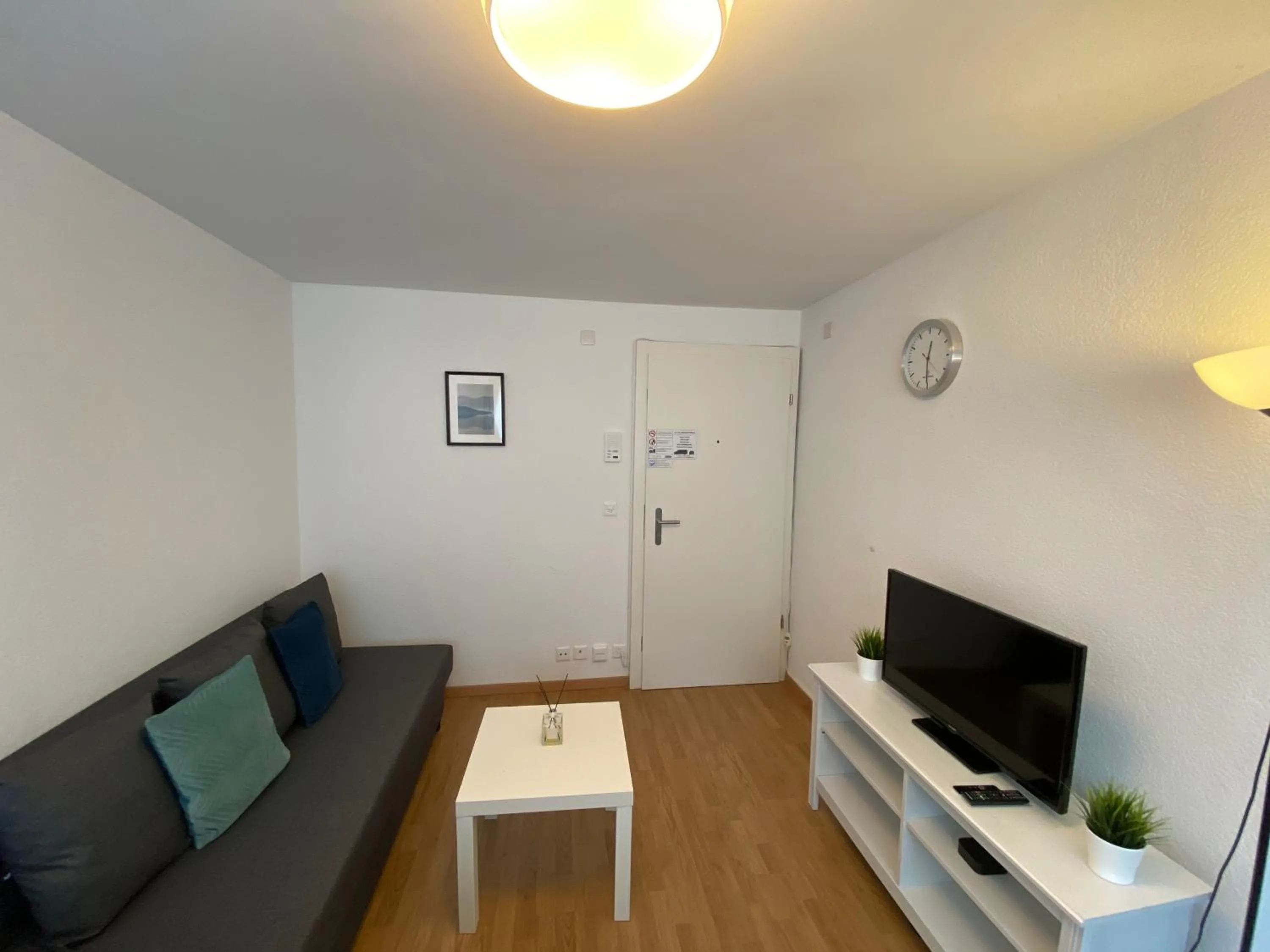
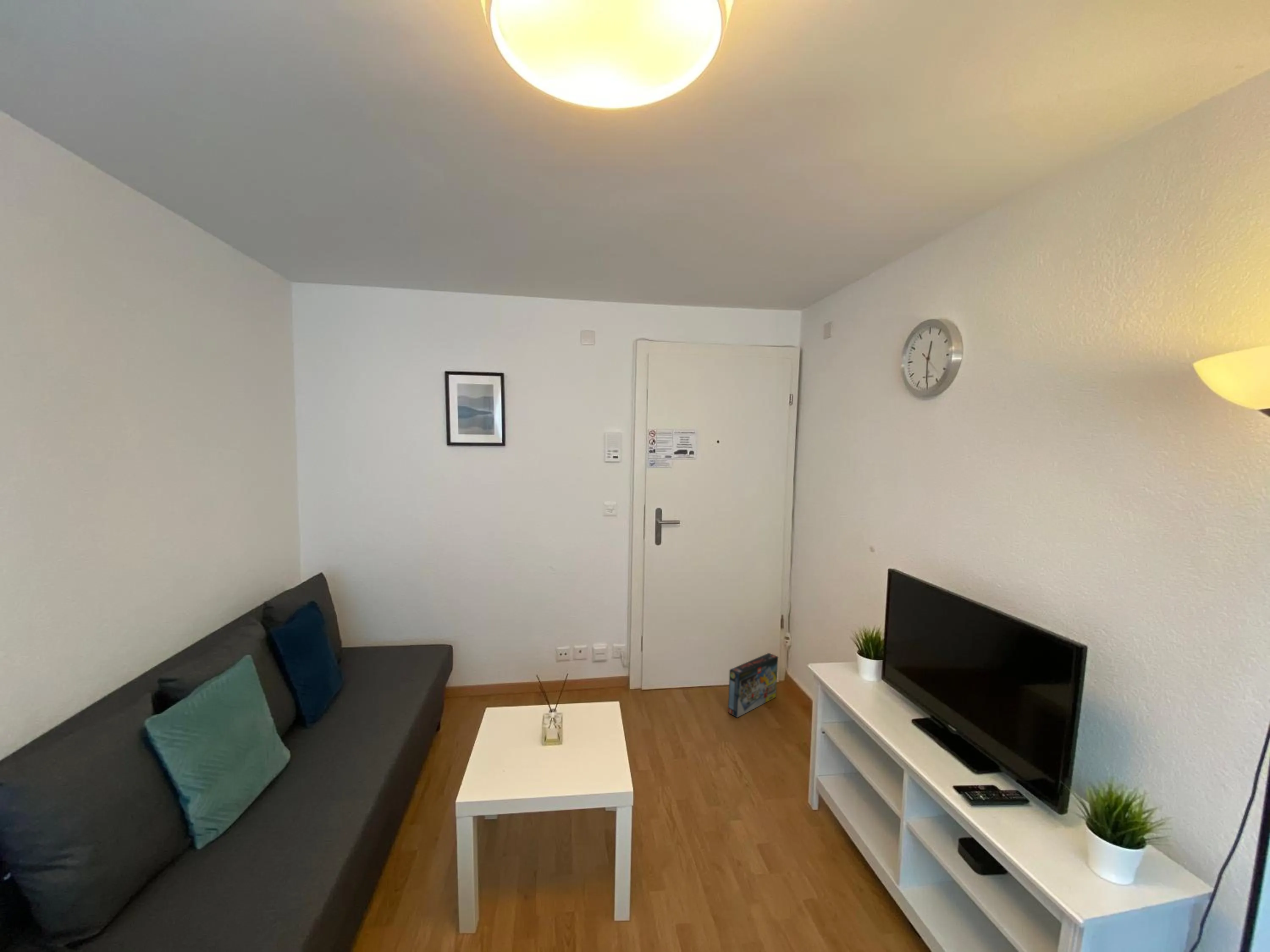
+ box [727,652,779,718]
